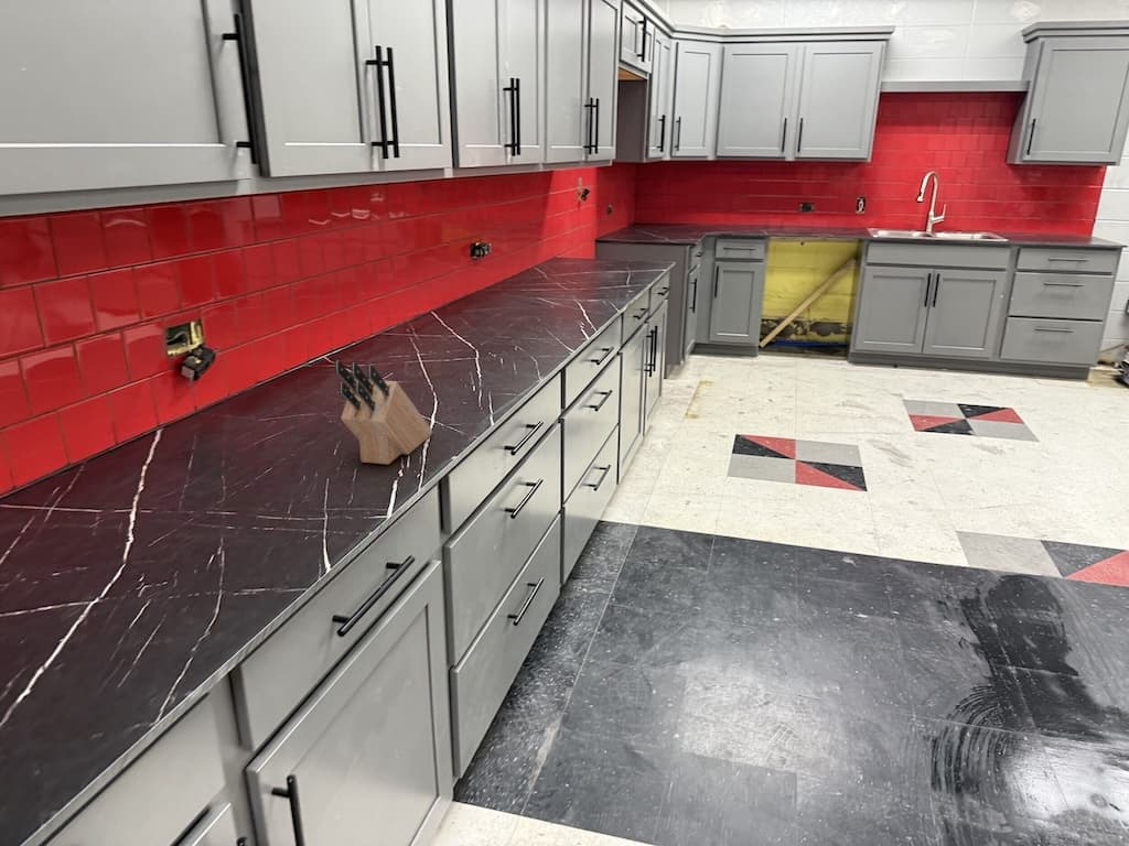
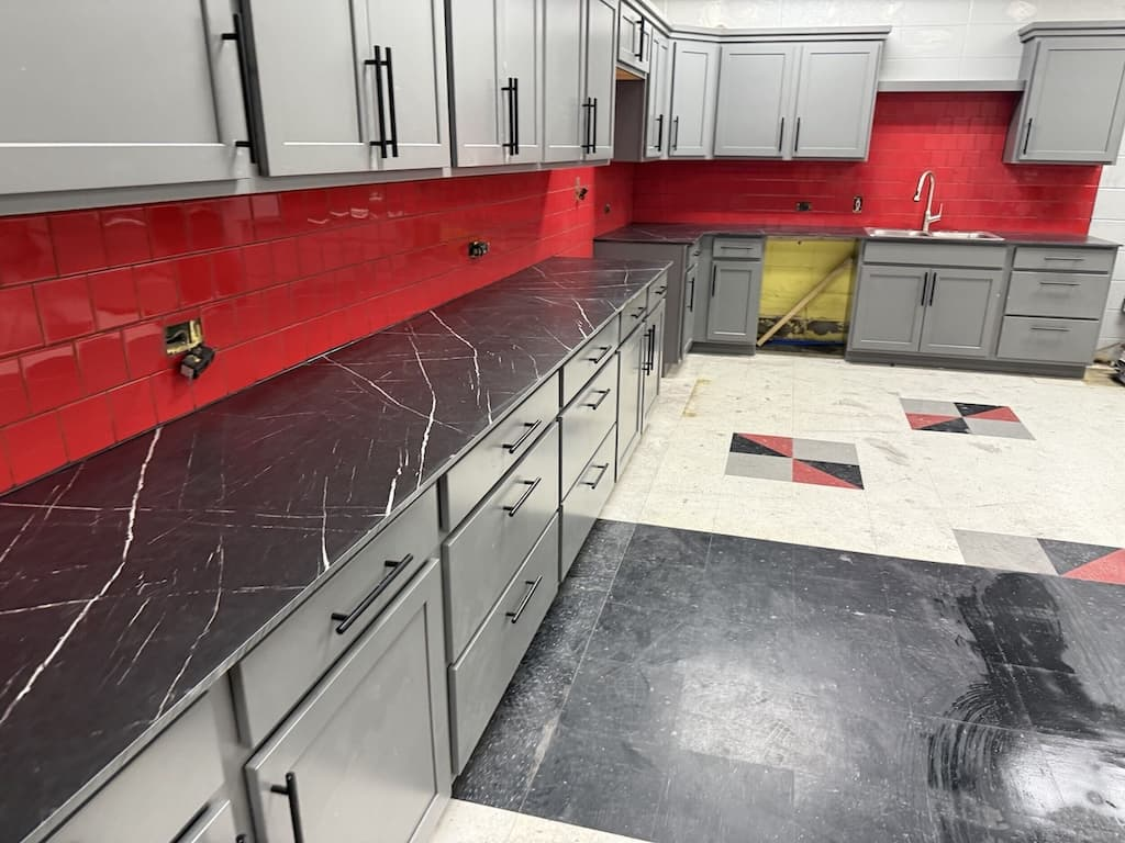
- knife block [334,359,433,466]
